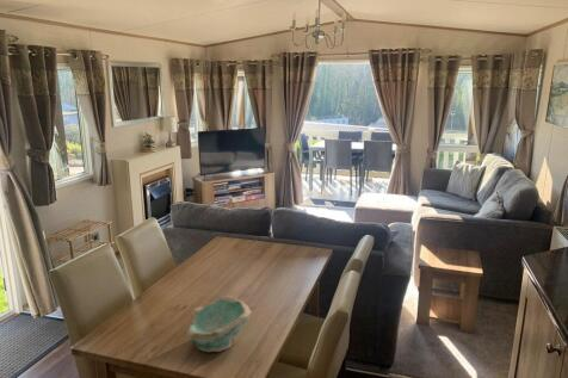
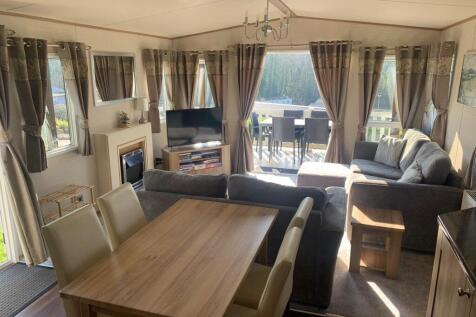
- bowl [185,295,252,353]
